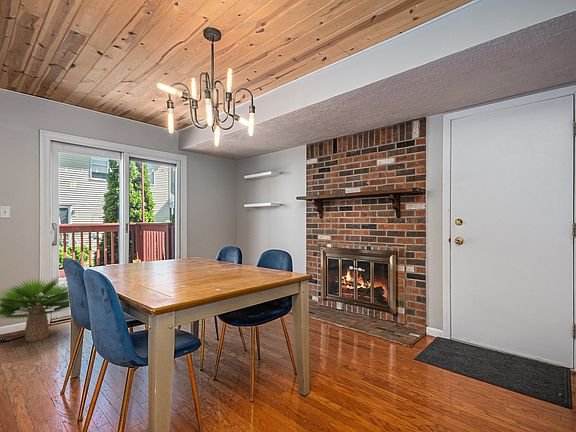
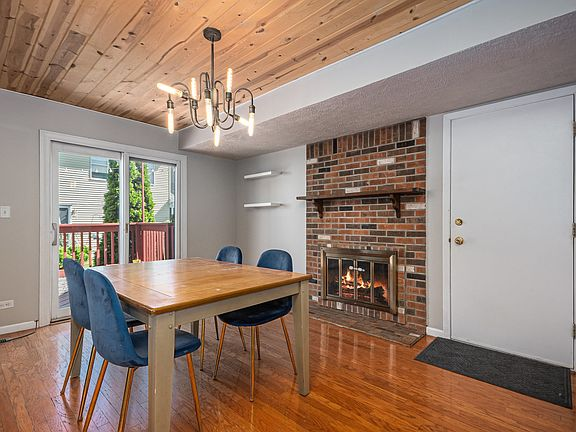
- potted plant [0,276,71,342]
